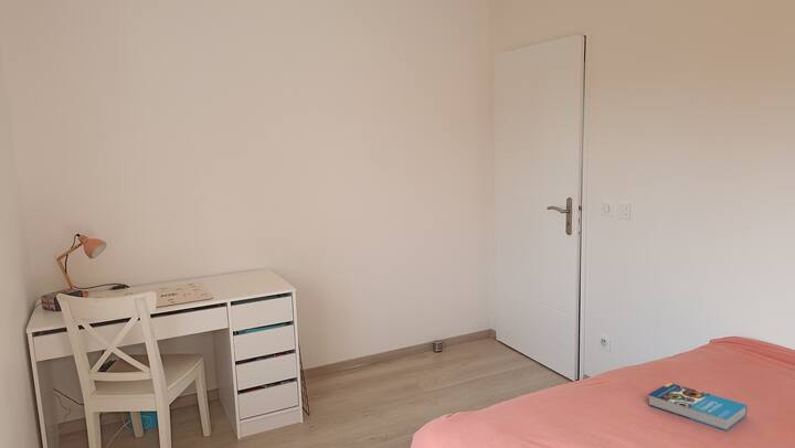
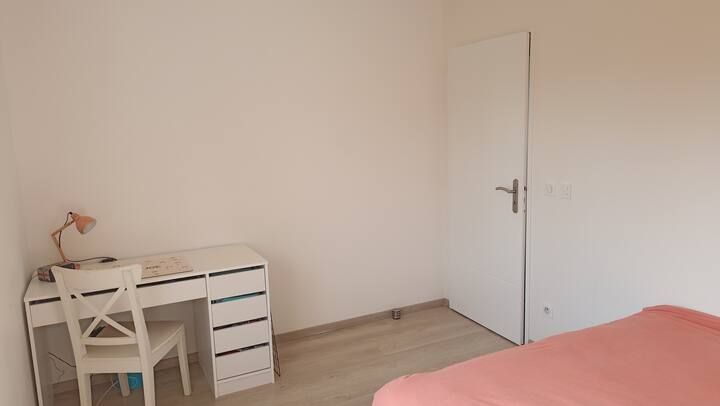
- book [647,382,749,431]
